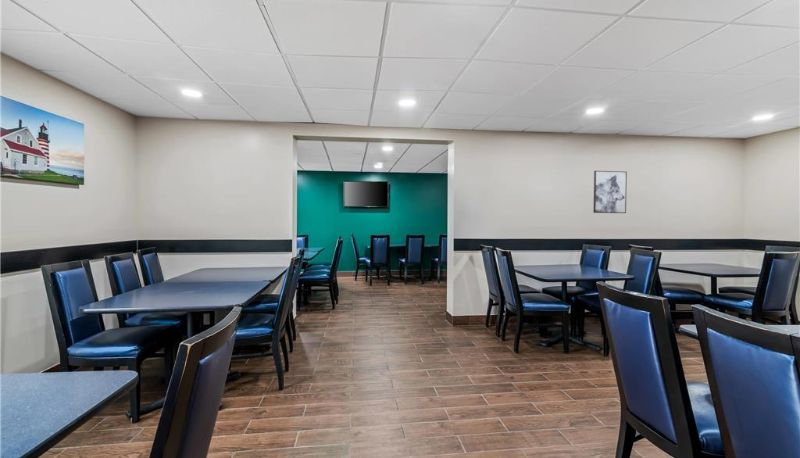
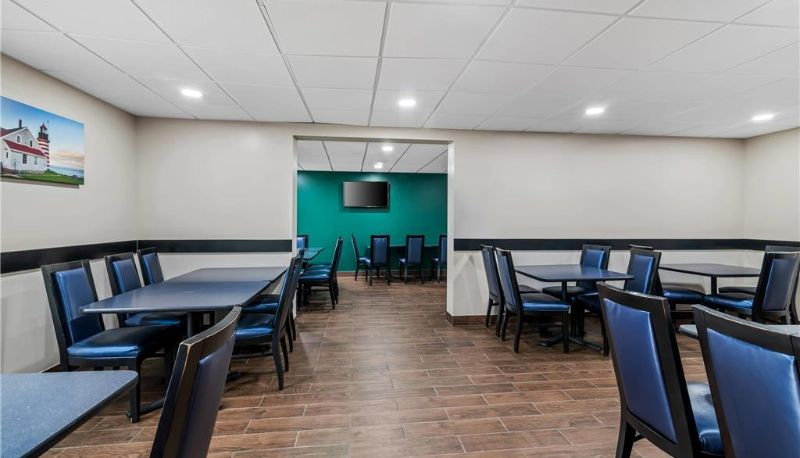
- wall art [592,170,628,214]
